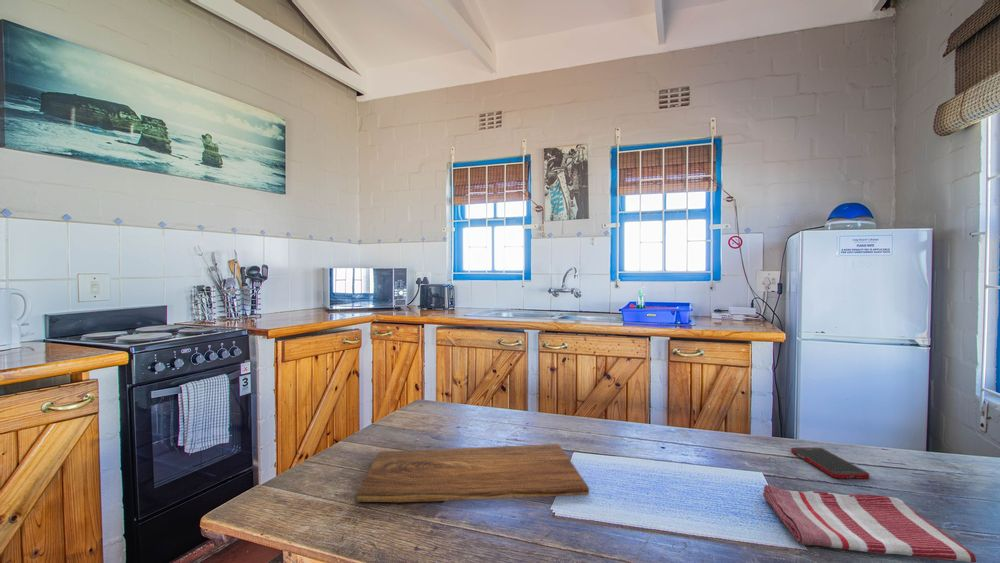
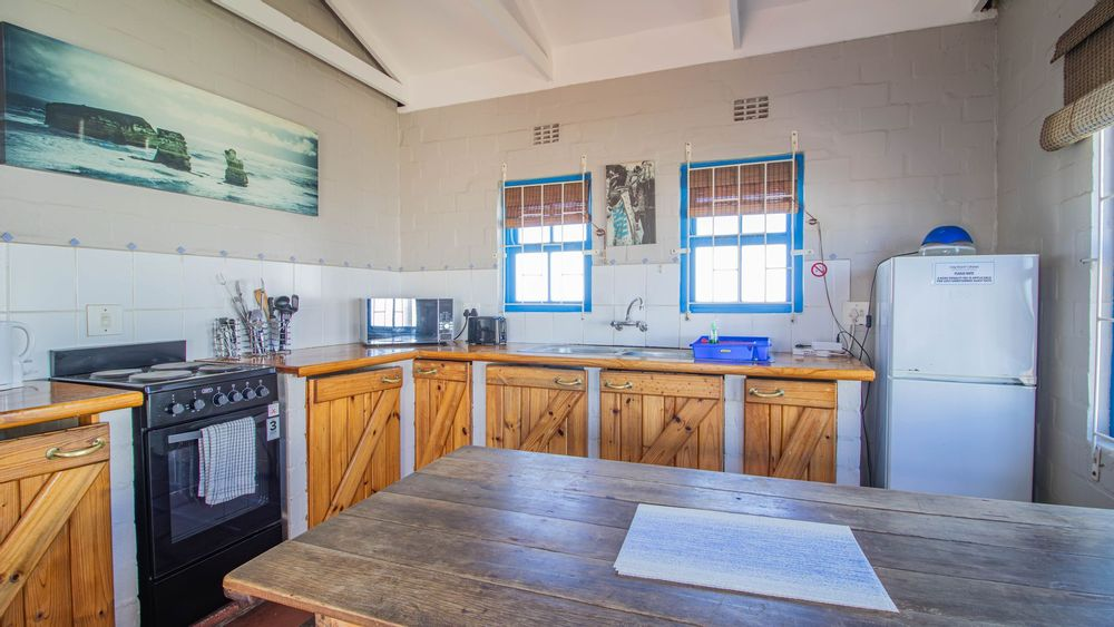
- cutting board [356,443,590,503]
- cell phone [790,447,871,480]
- dish towel [762,484,978,563]
